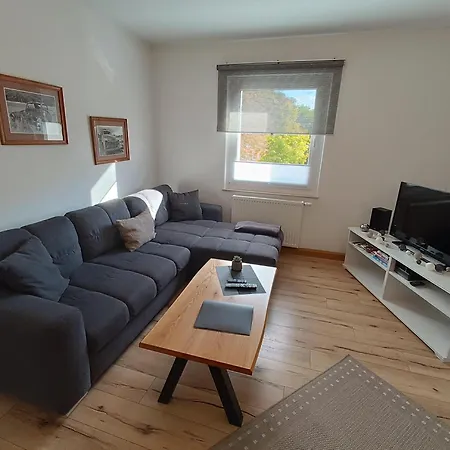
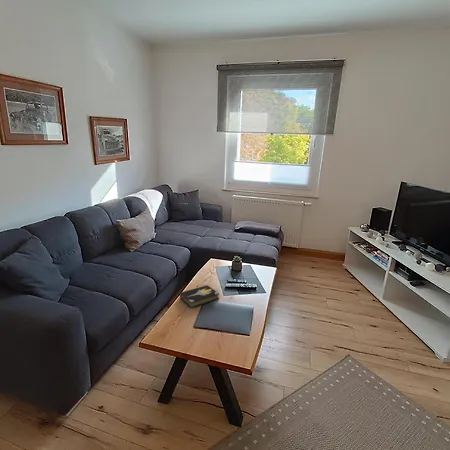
+ hardback book [179,284,220,310]
